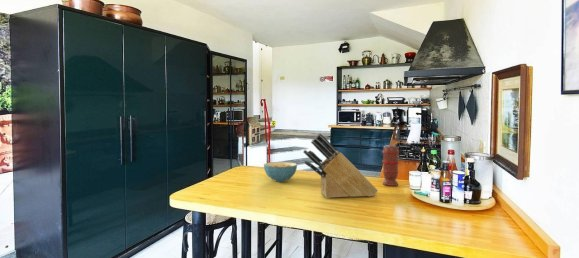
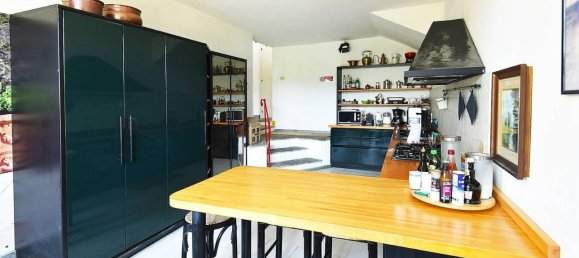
- spice grinder [381,144,400,187]
- knife block [303,132,379,199]
- cereal bowl [263,161,298,183]
